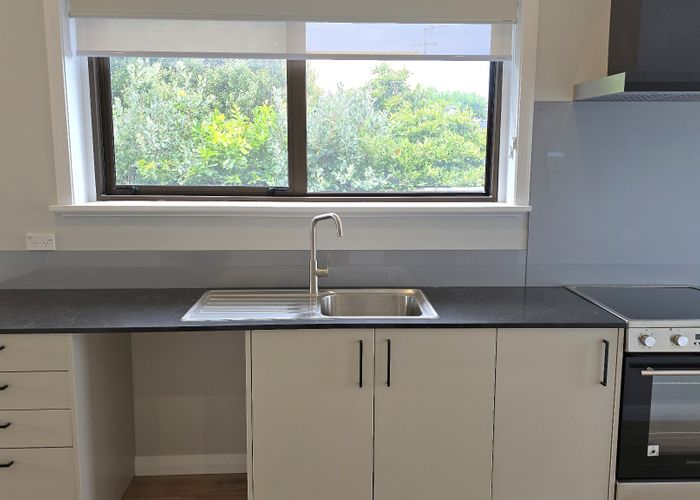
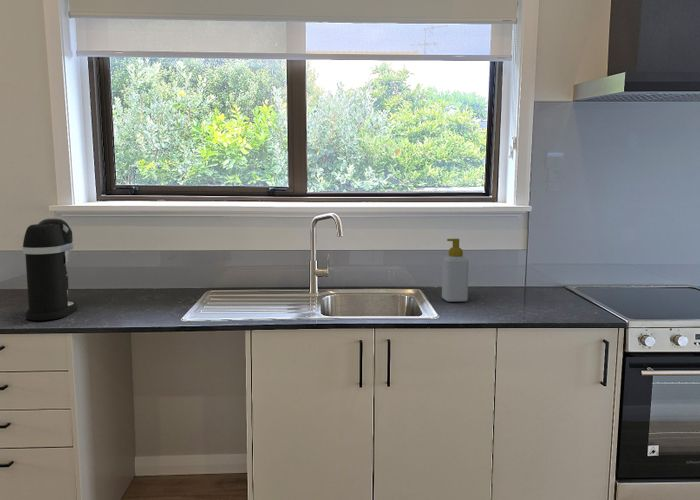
+ coffee maker [21,217,79,321]
+ soap bottle [441,238,470,303]
